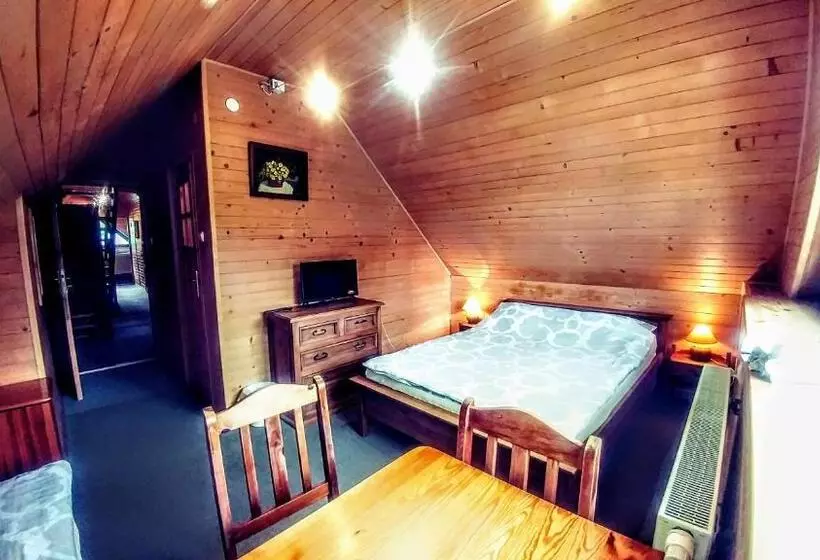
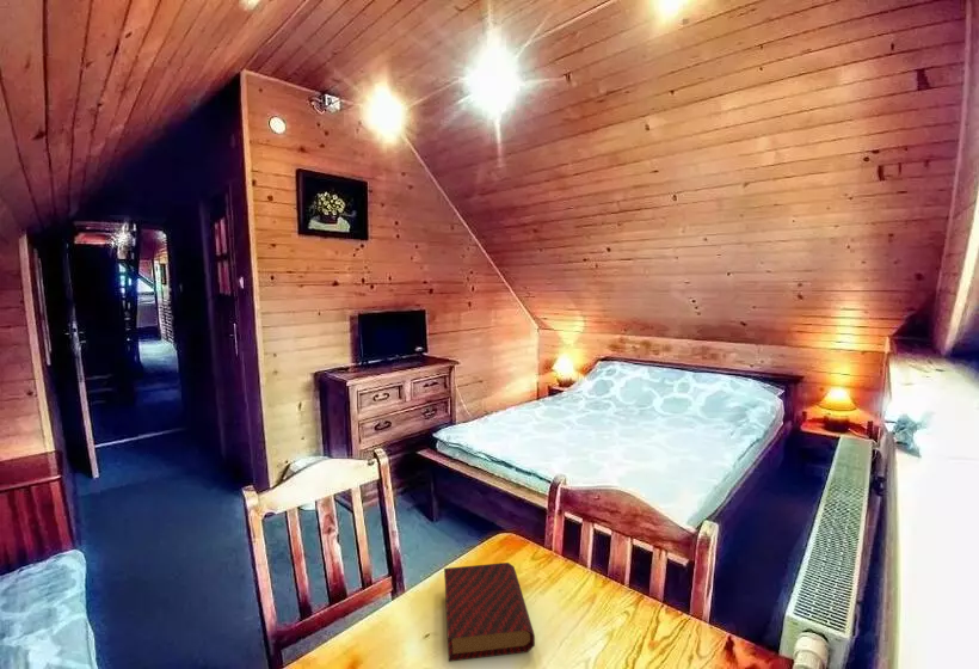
+ book [443,561,536,663]
